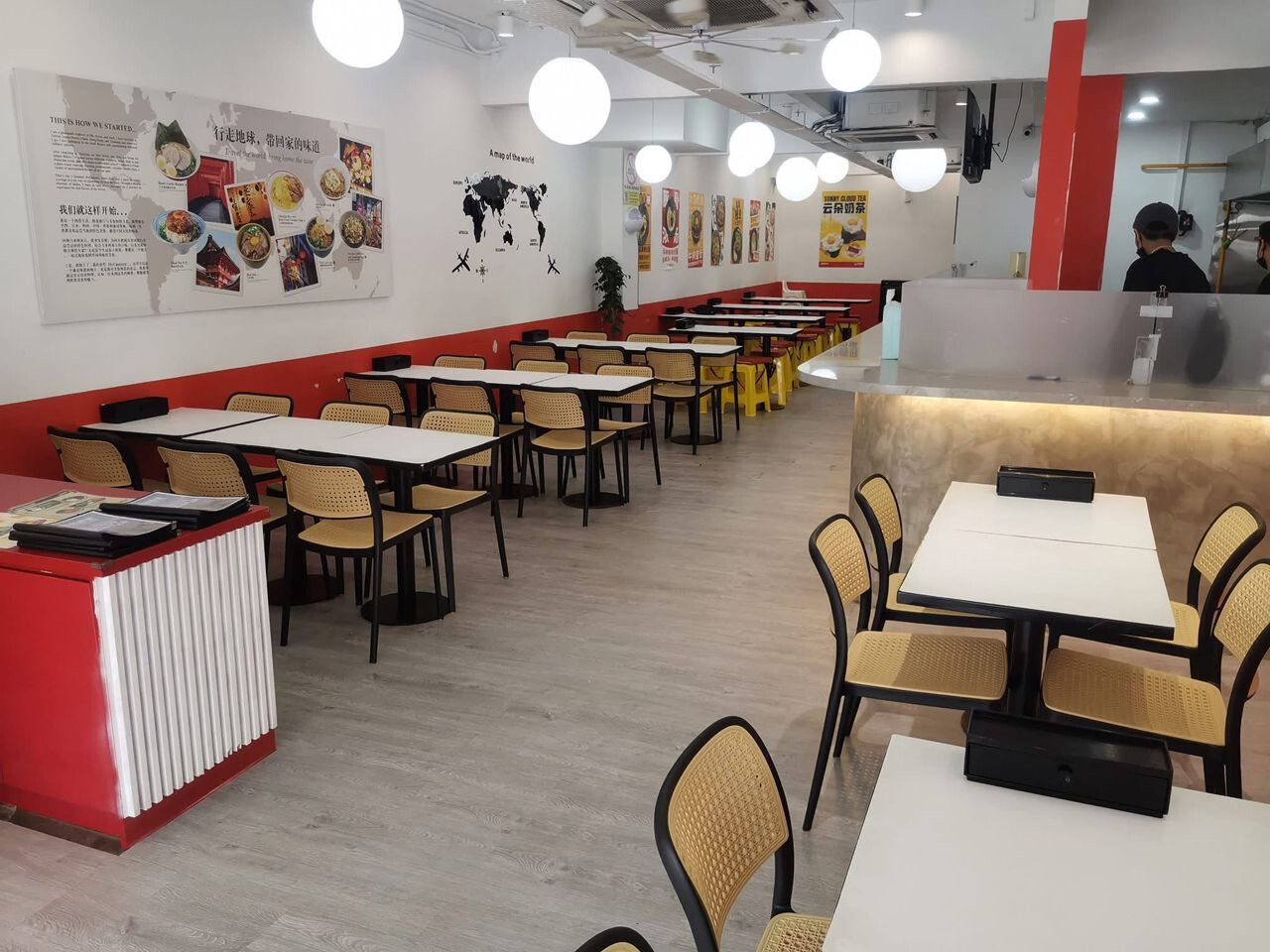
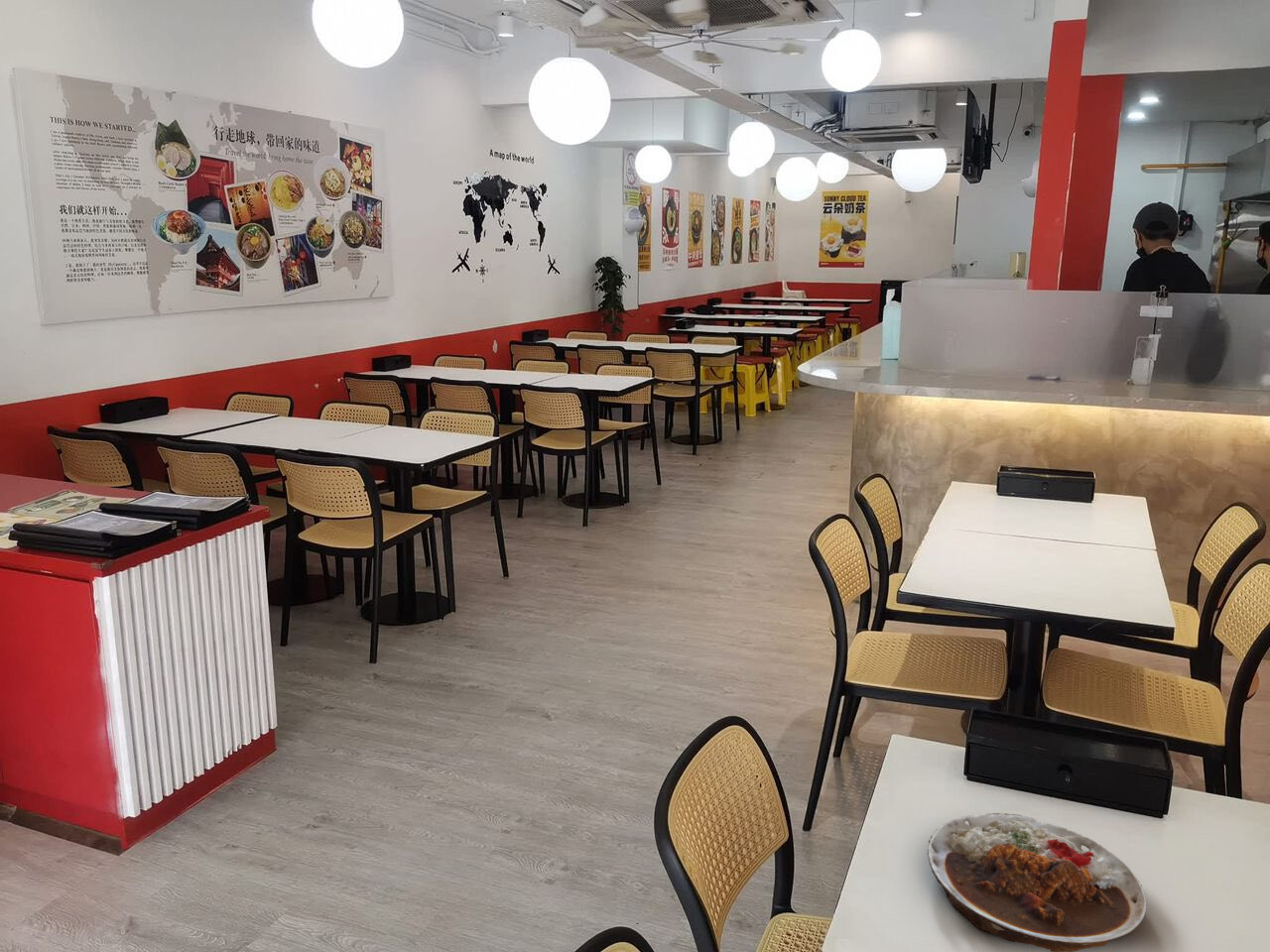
+ plate [926,812,1148,952]
